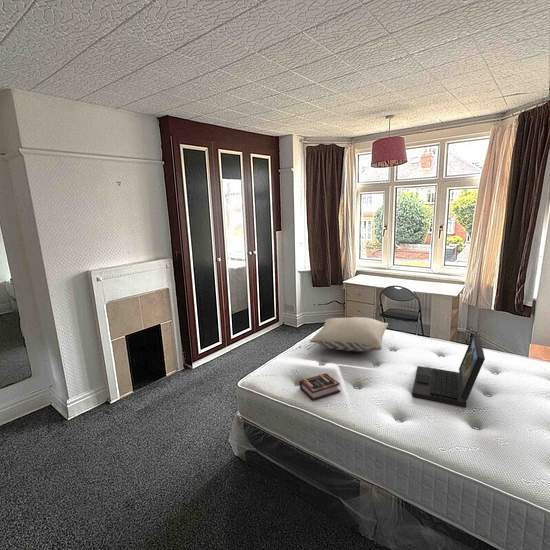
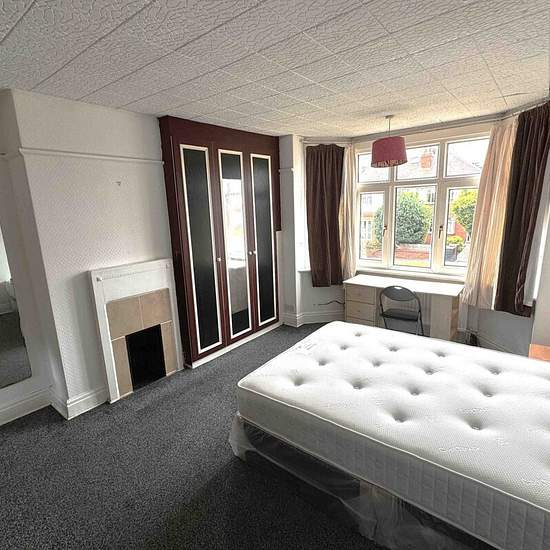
- pillow [309,316,389,352]
- book [298,372,341,401]
- laptop [411,332,486,408]
